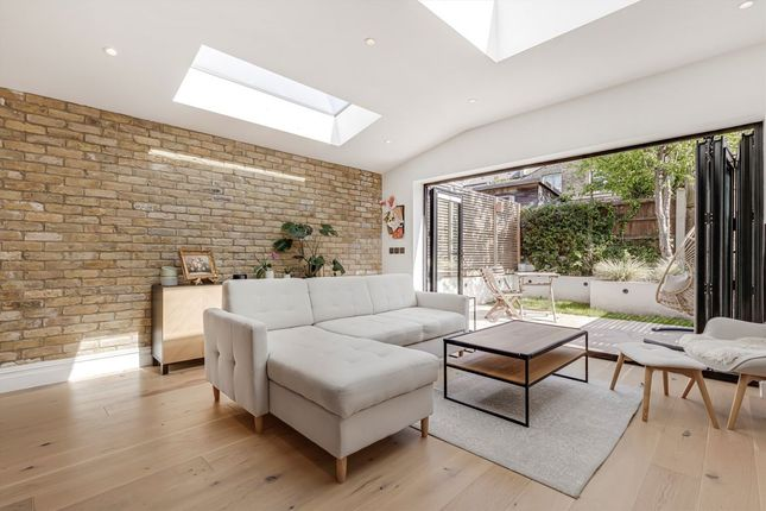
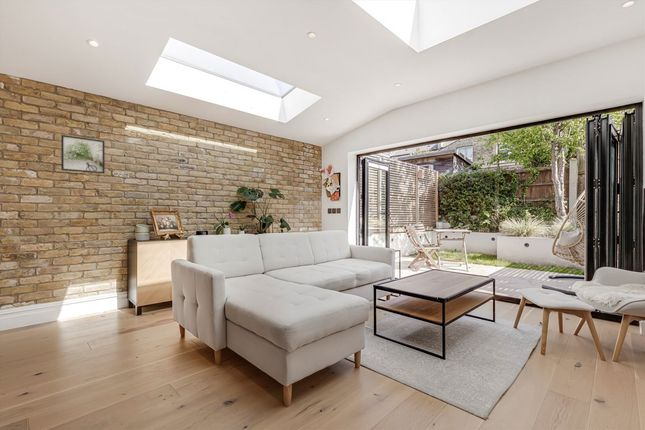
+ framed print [60,134,106,175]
